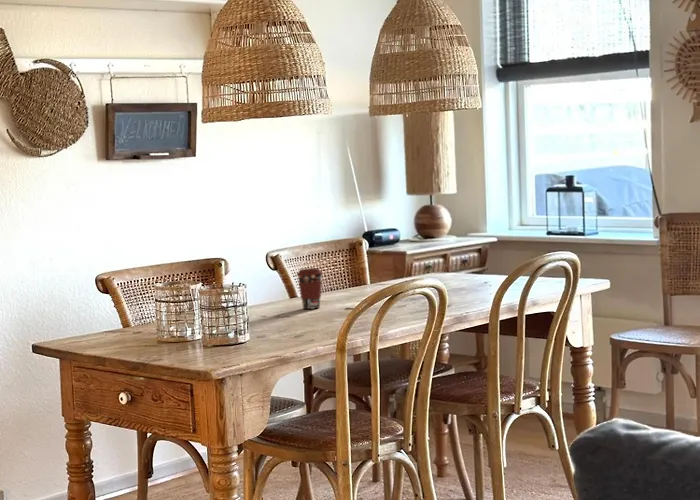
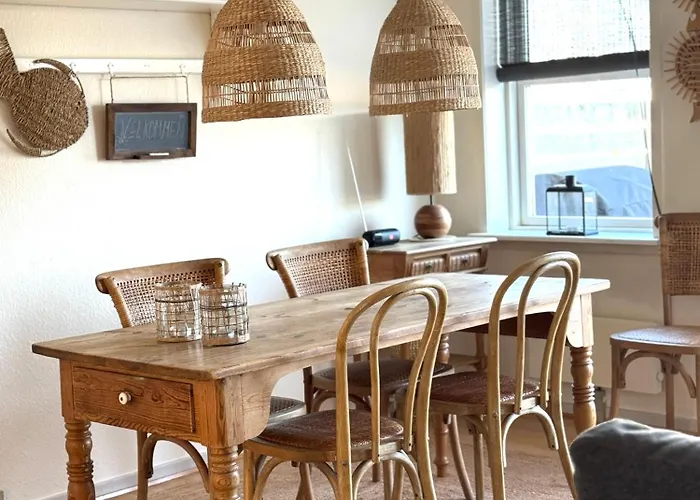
- coffee cup [295,267,324,310]
